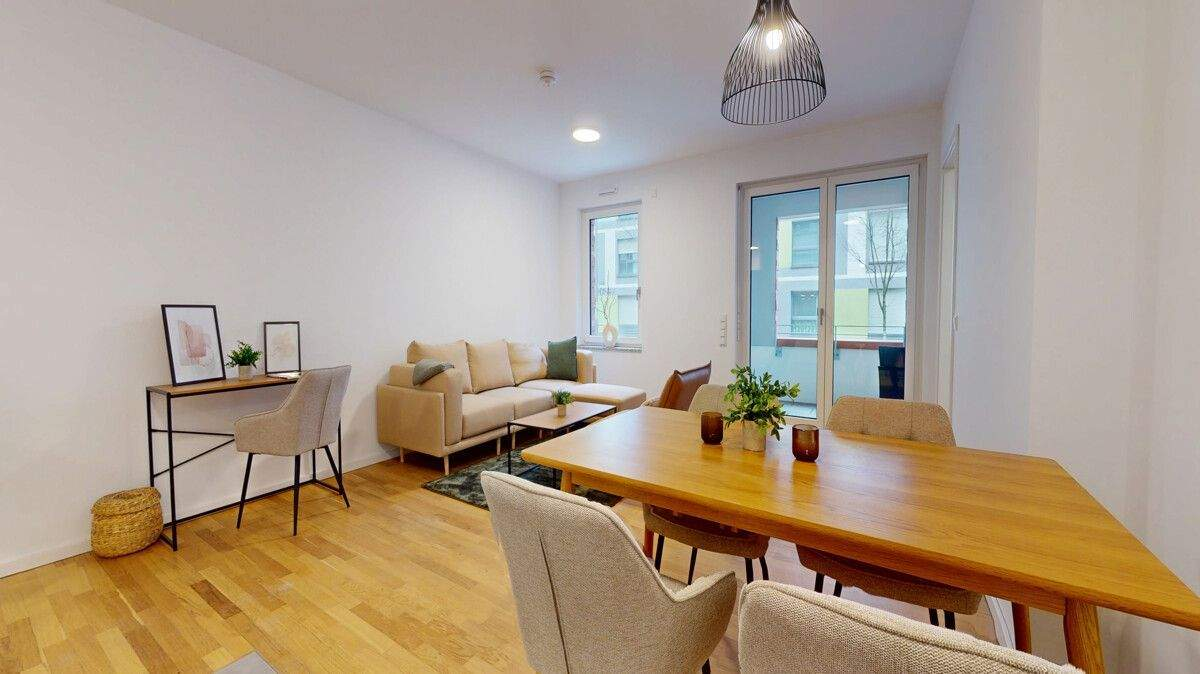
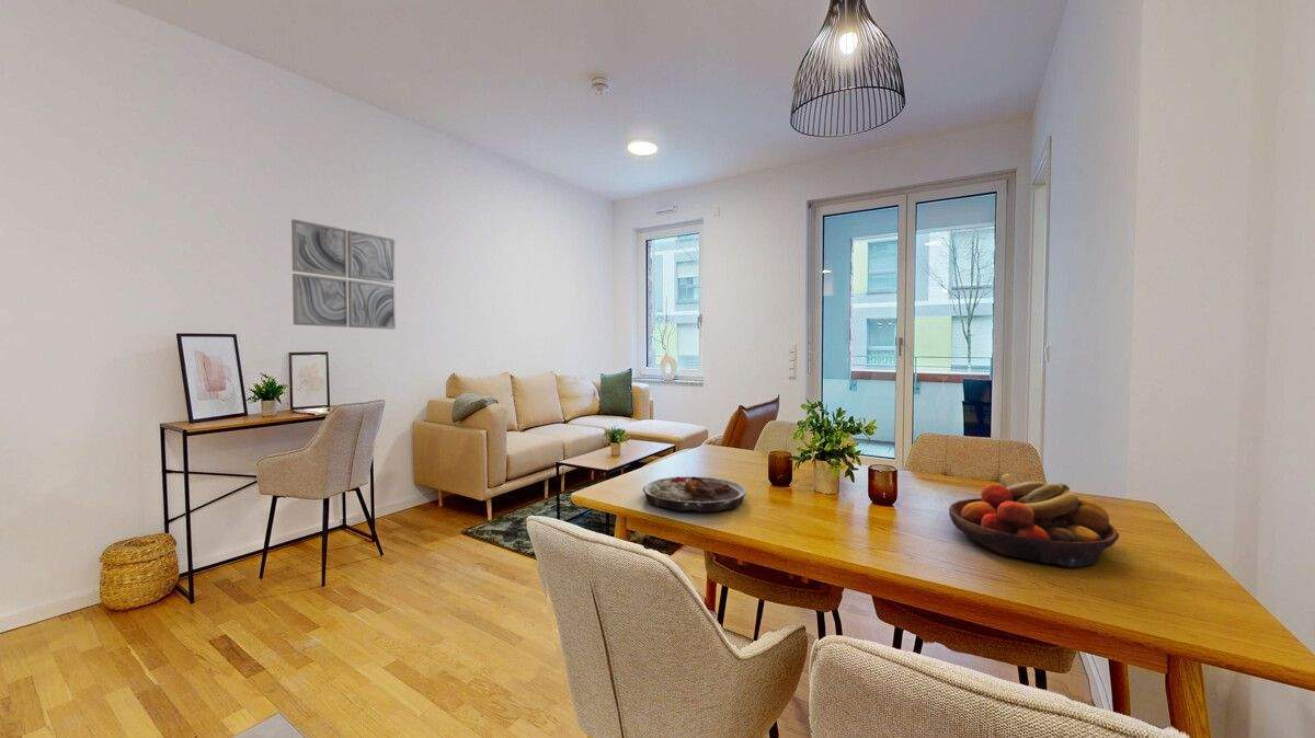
+ fruit bowl [948,472,1120,568]
+ plate [642,475,747,512]
+ wall art [290,218,397,331]
